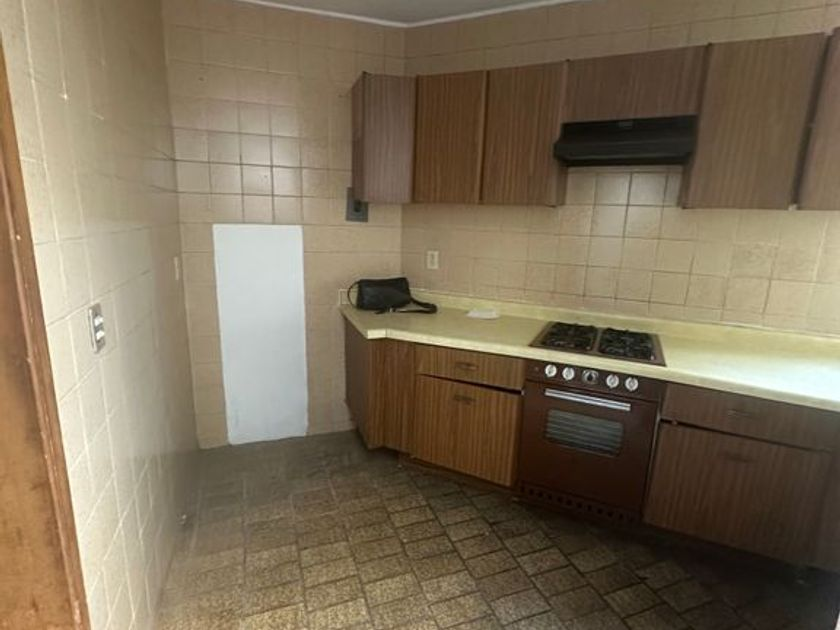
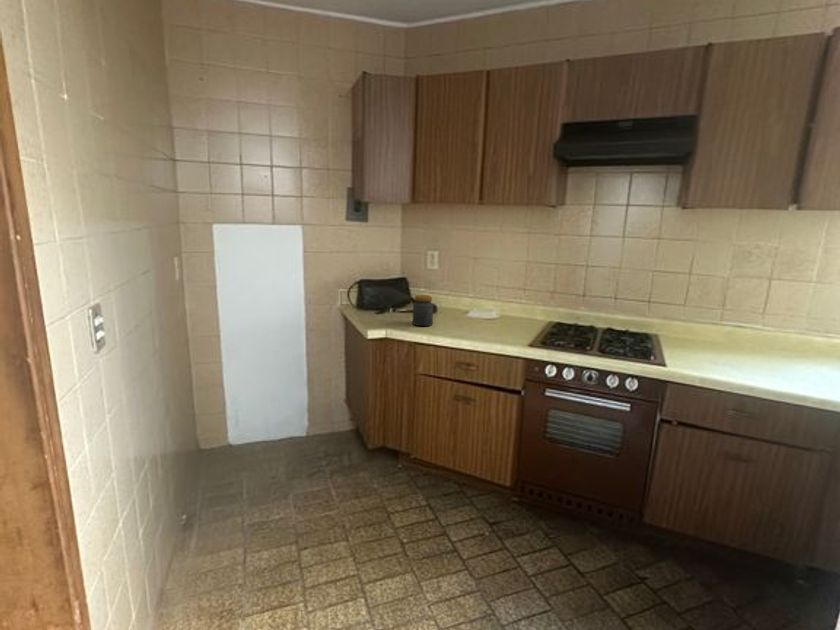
+ jar [412,294,434,327]
